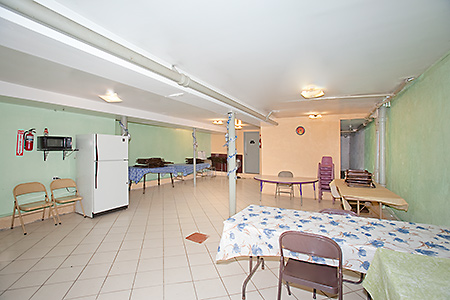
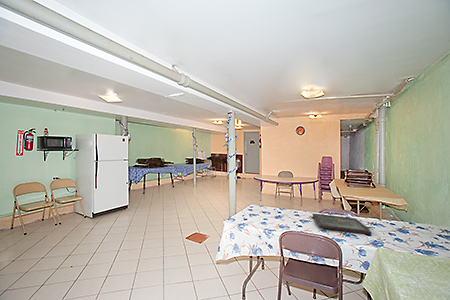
+ board game [311,213,372,235]
